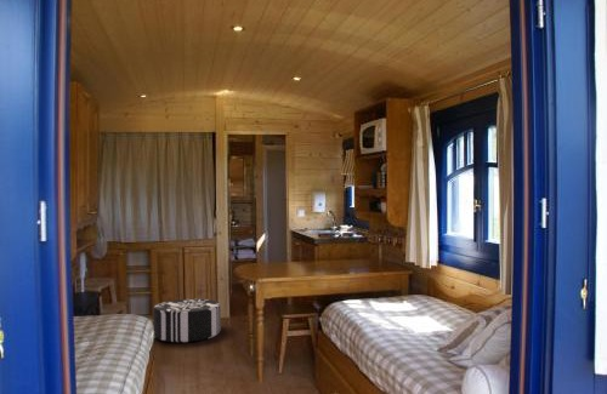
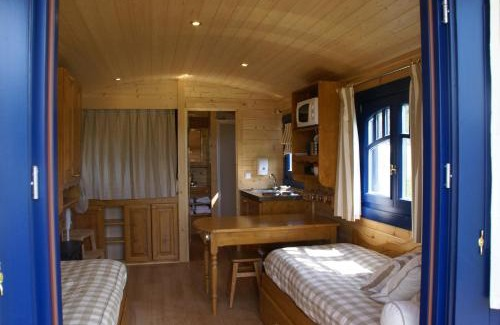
- pouf [152,298,222,343]
